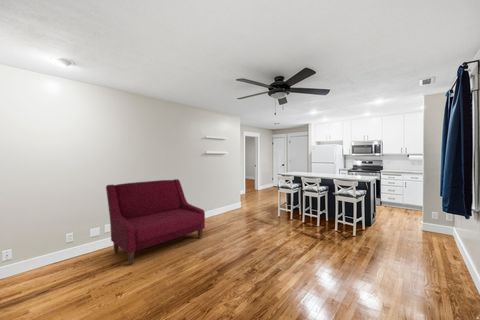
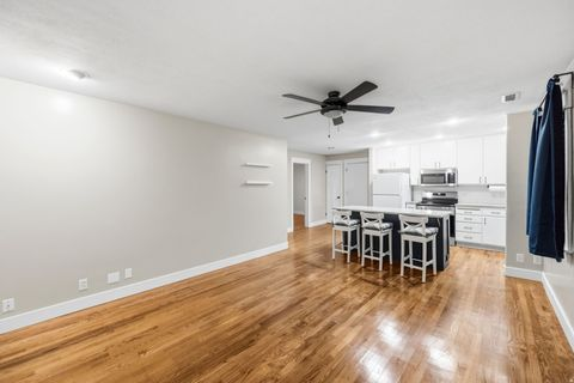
- sofa [105,178,206,266]
